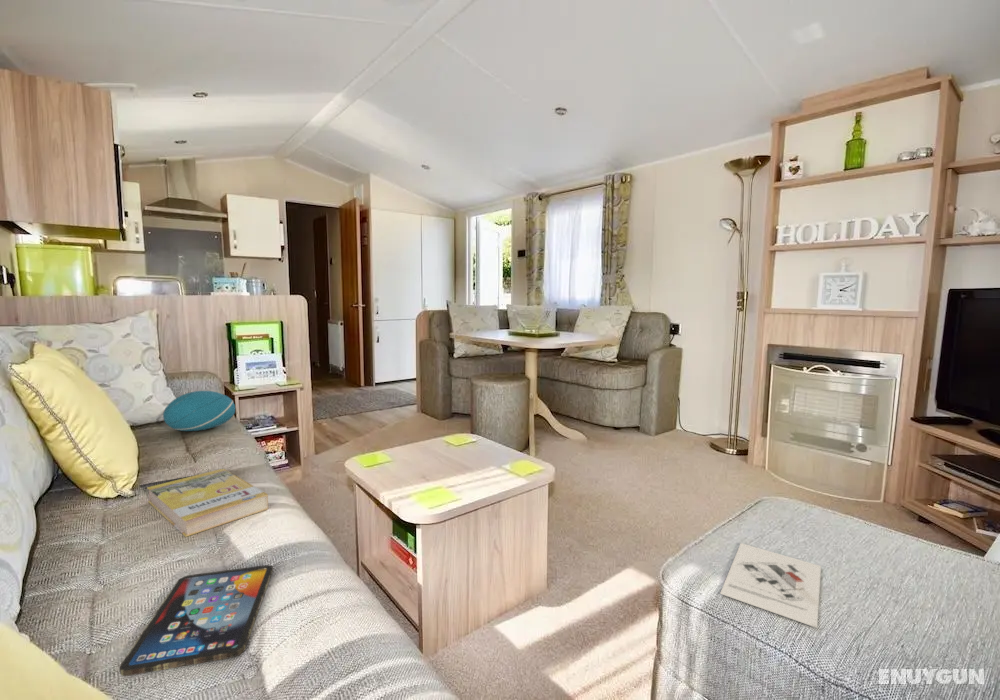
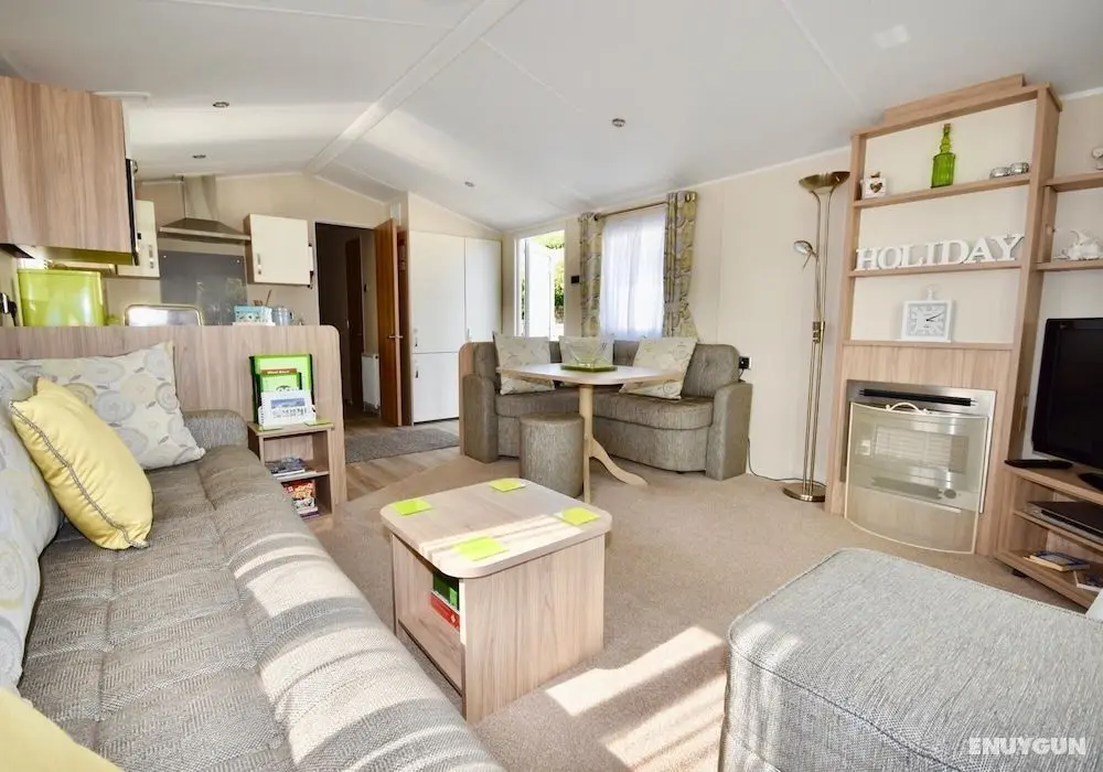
- book [146,468,269,538]
- tablet [119,564,274,677]
- cushion [162,390,236,432]
- architectural model [719,542,822,629]
